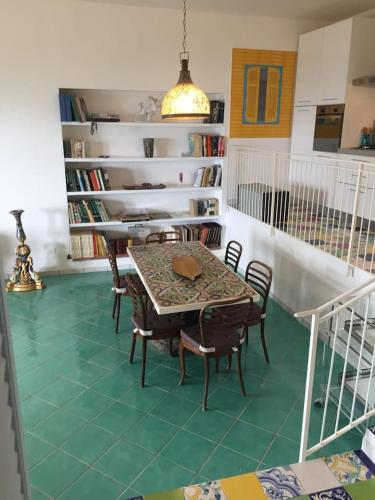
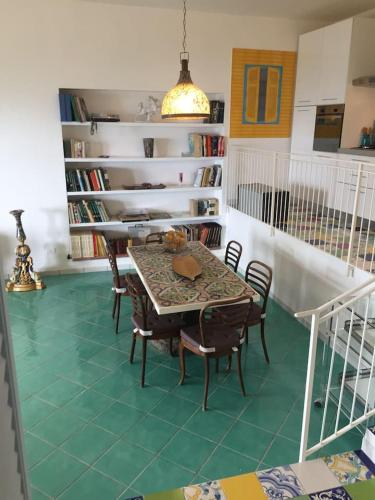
+ fruit basket [161,229,190,253]
